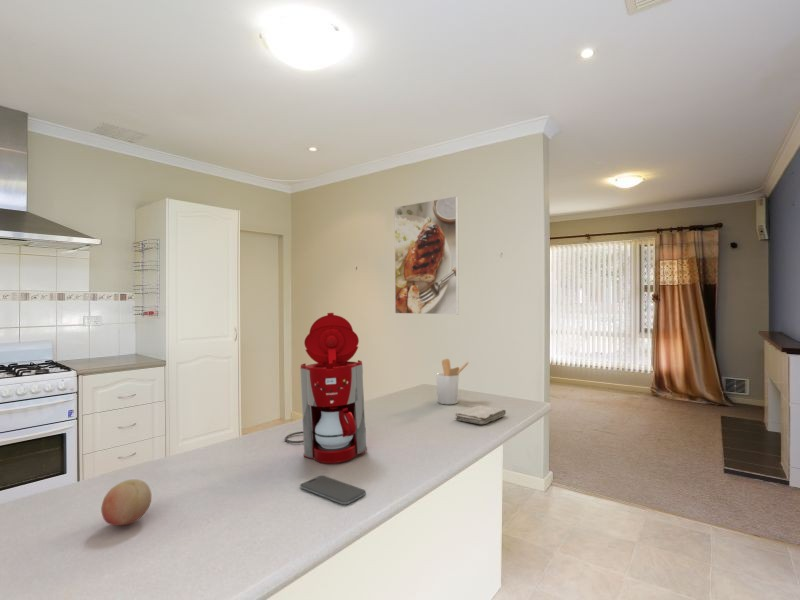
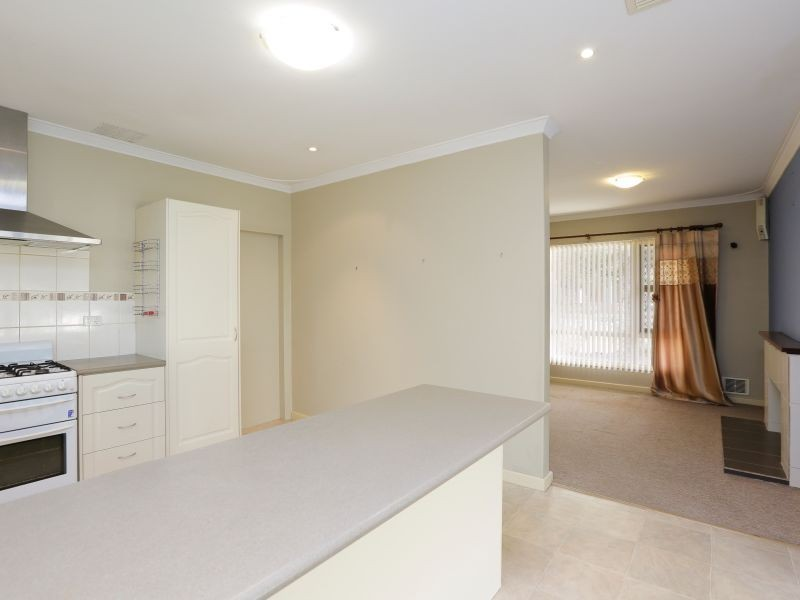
- smartphone [299,475,367,505]
- utensil holder [435,358,469,405]
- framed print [394,195,460,315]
- fruit [100,478,153,527]
- washcloth [454,405,507,425]
- coffee maker [284,312,368,464]
